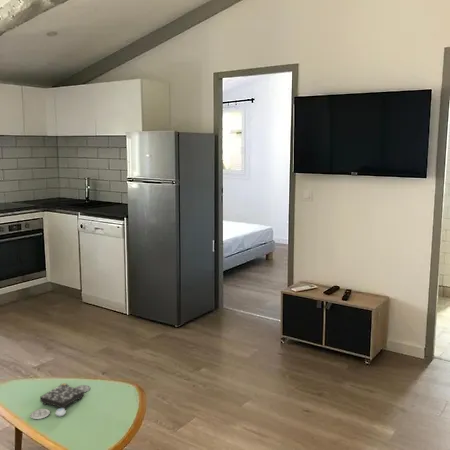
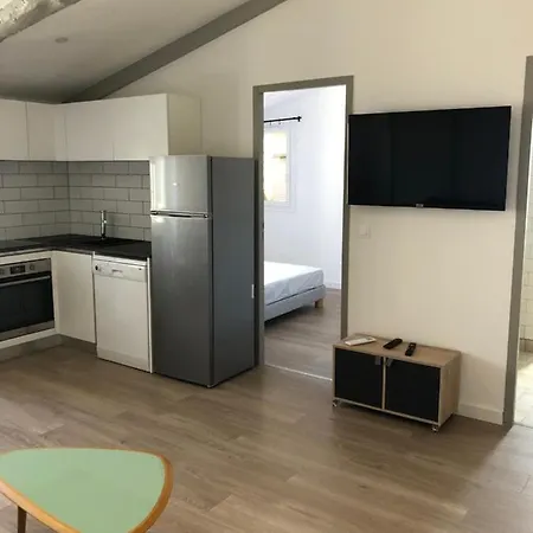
- board game [29,382,91,420]
